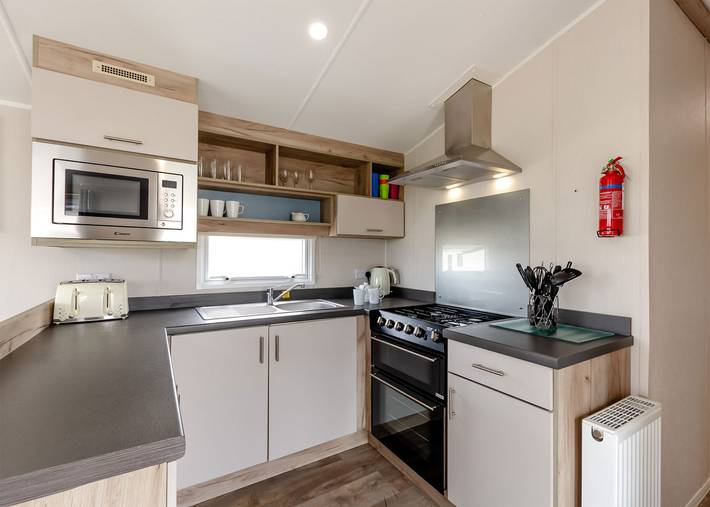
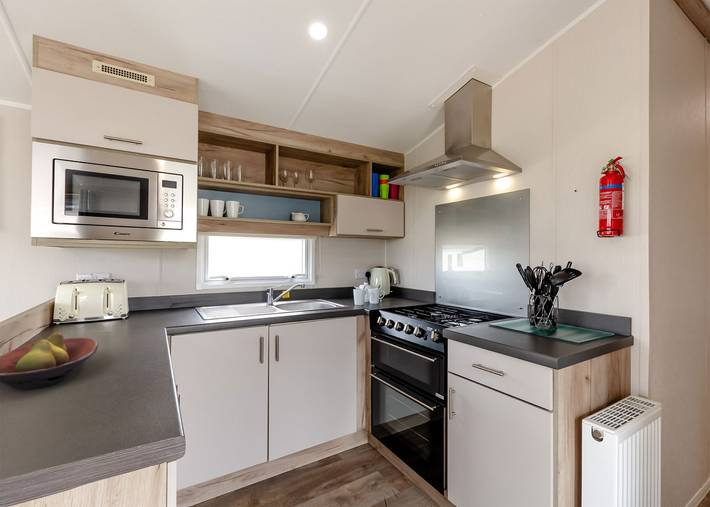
+ fruit bowl [0,332,99,391]
